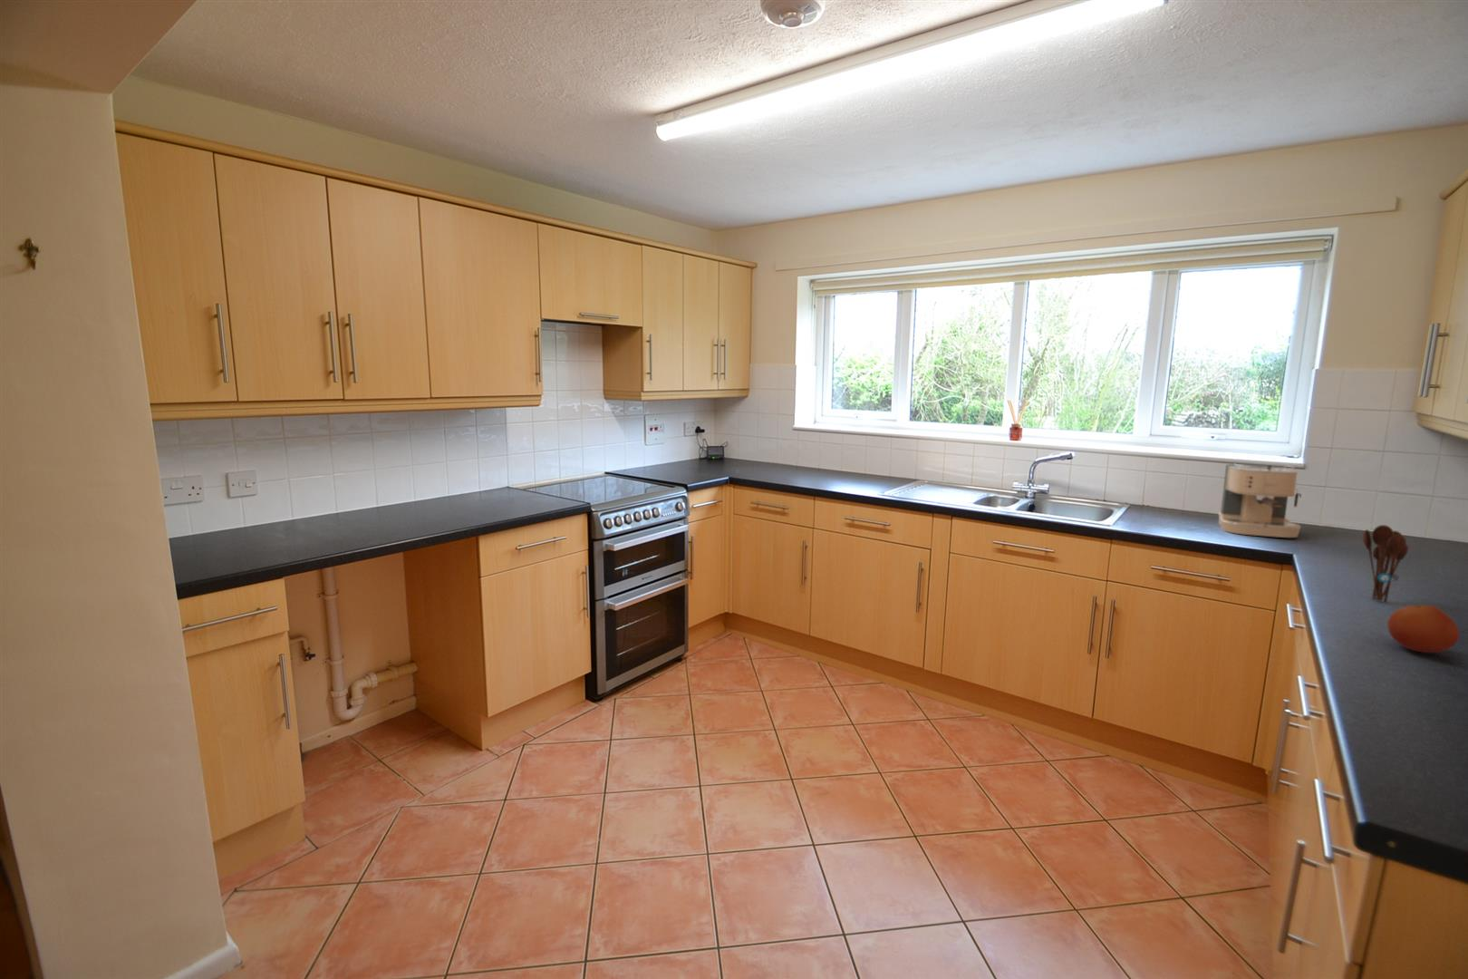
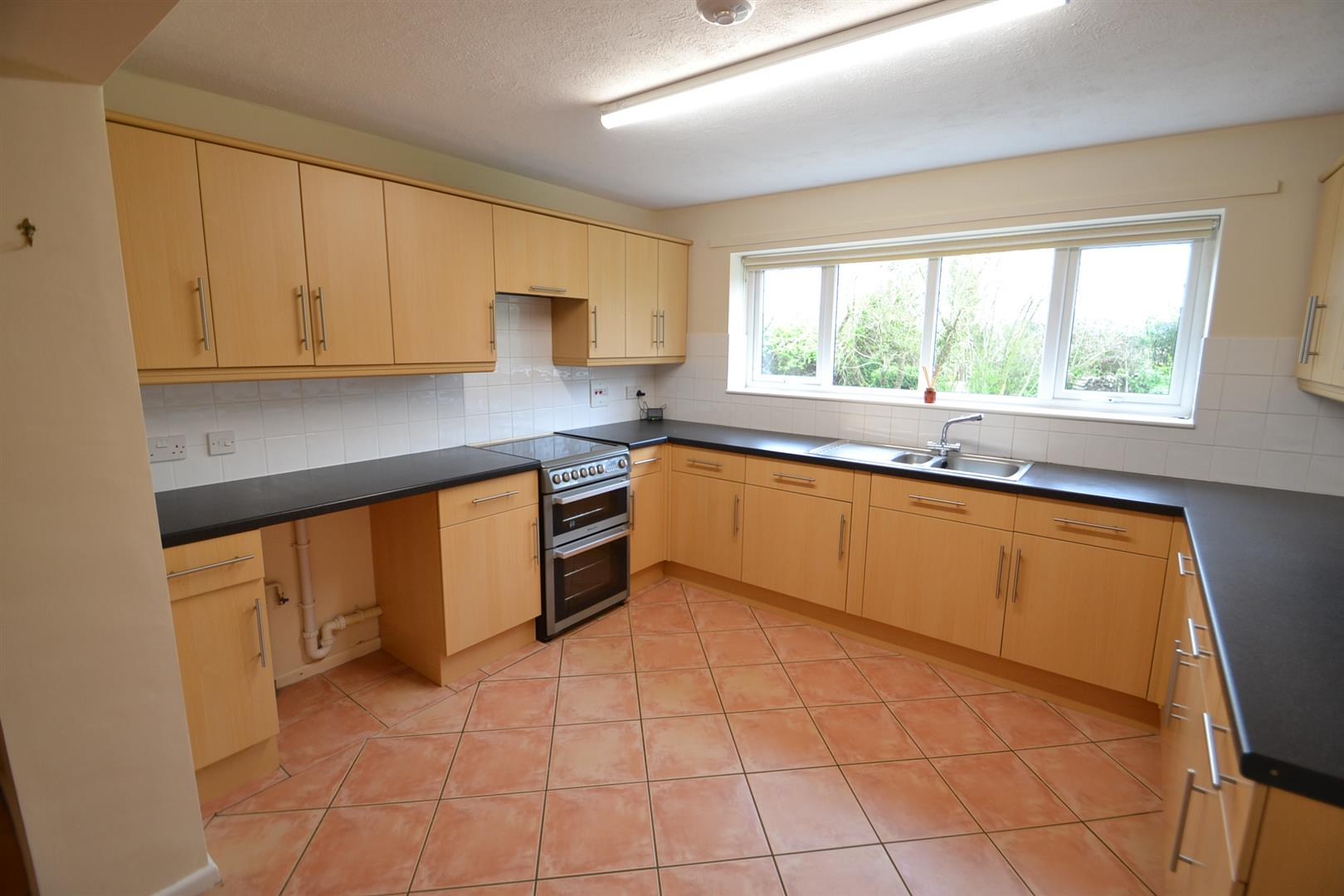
- coffee maker [1218,462,1302,539]
- fruit [1387,603,1460,653]
- utensil holder [1362,524,1409,603]
